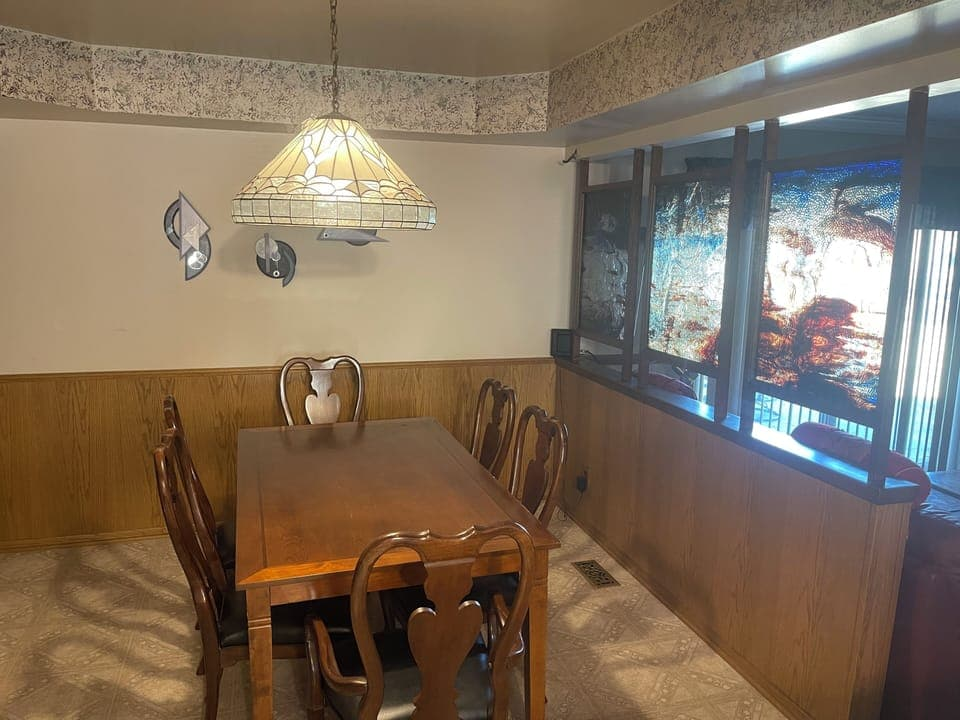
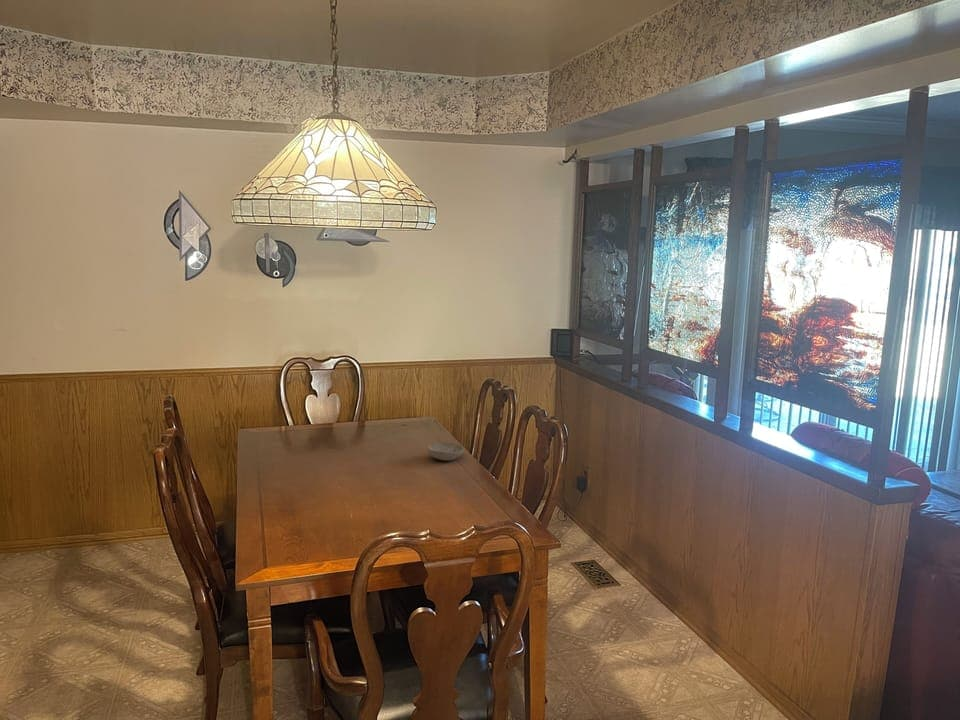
+ bowl [426,441,465,462]
